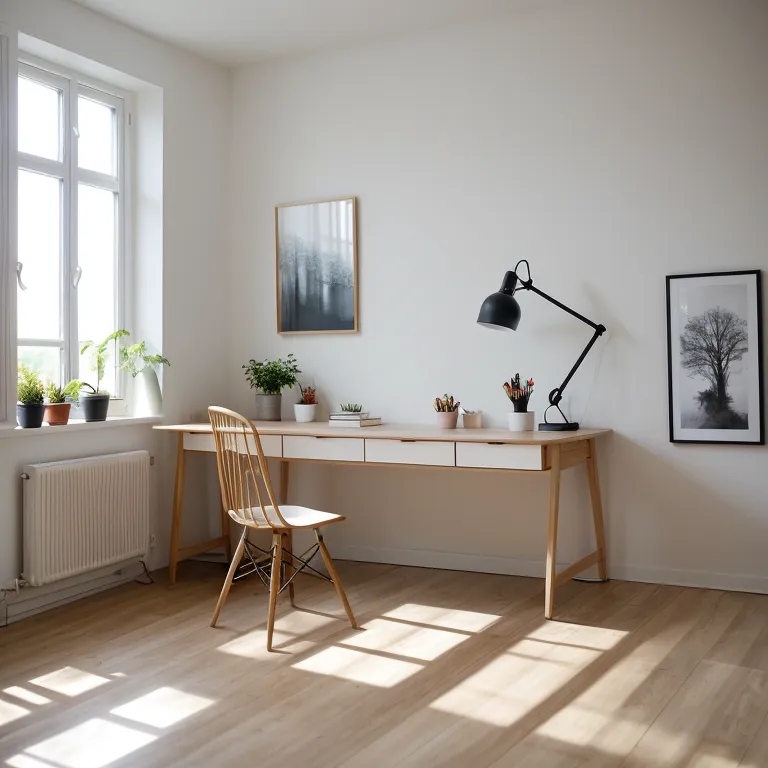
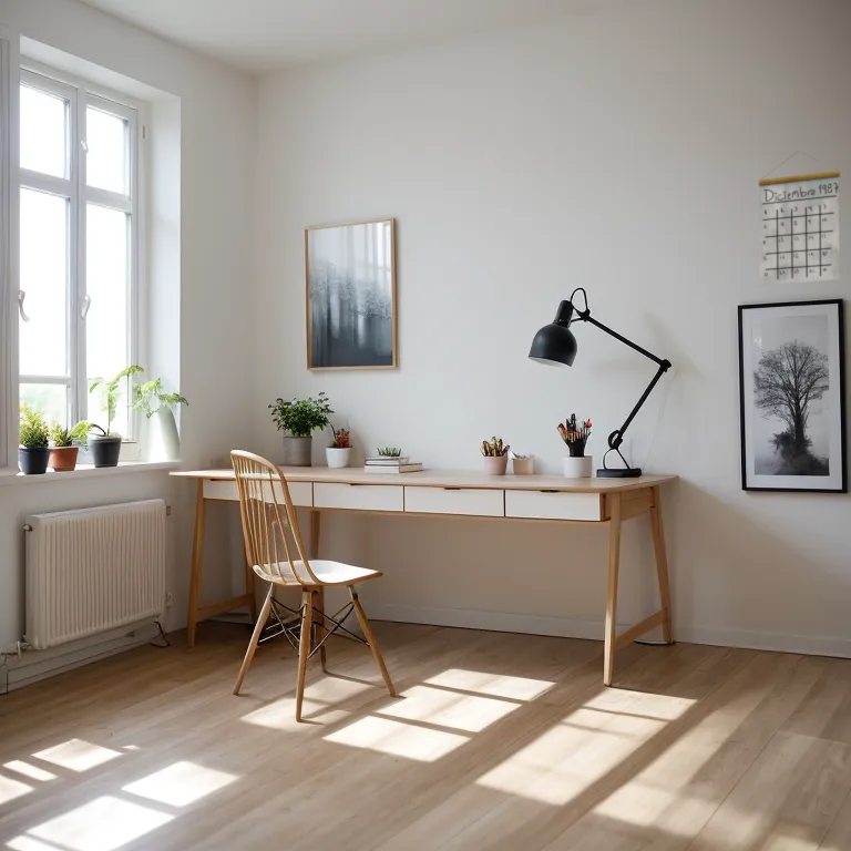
+ calendar [758,150,841,286]
